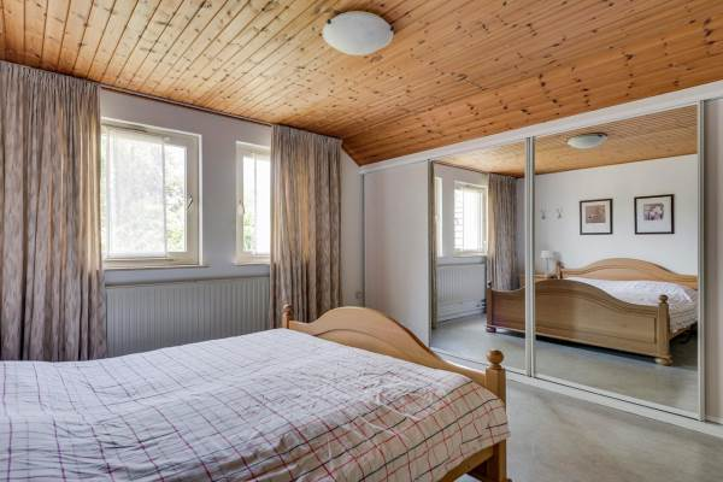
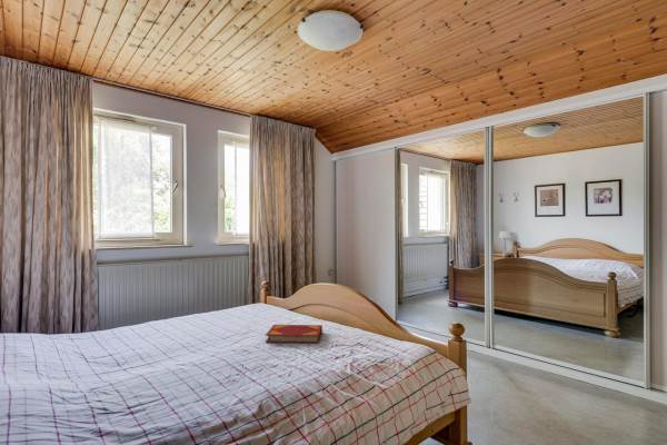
+ hardback book [265,324,323,344]
